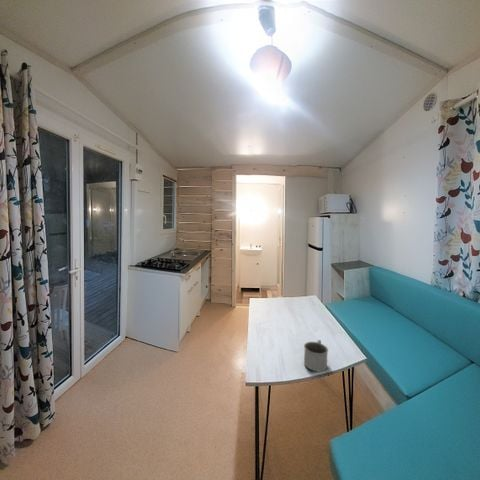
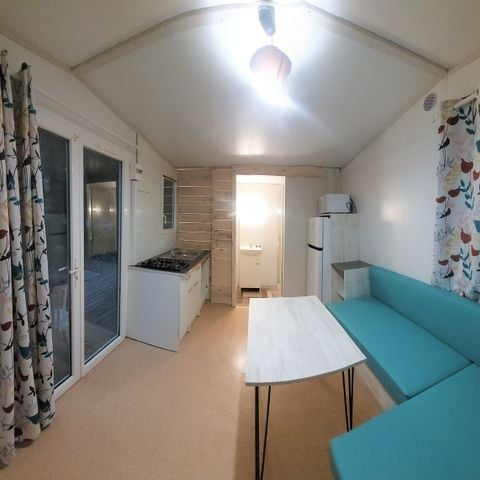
- mug [303,339,329,373]
